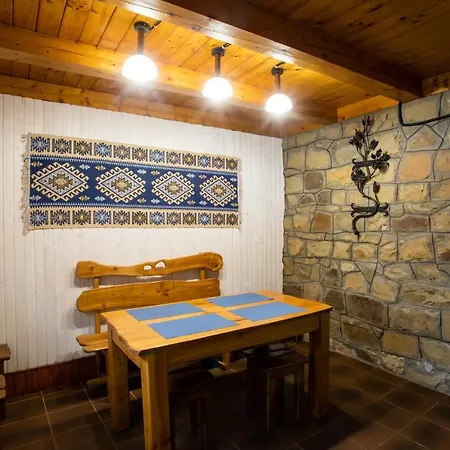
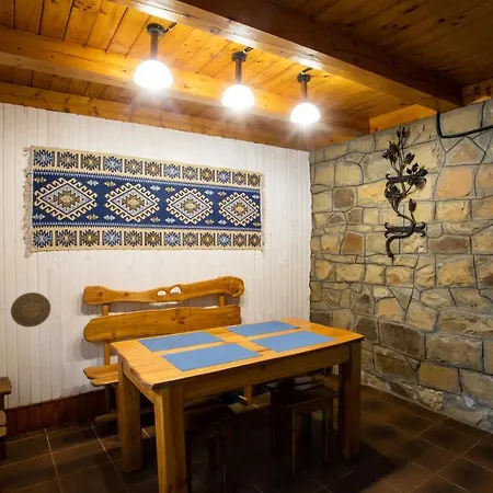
+ decorative plate [10,291,51,328]
